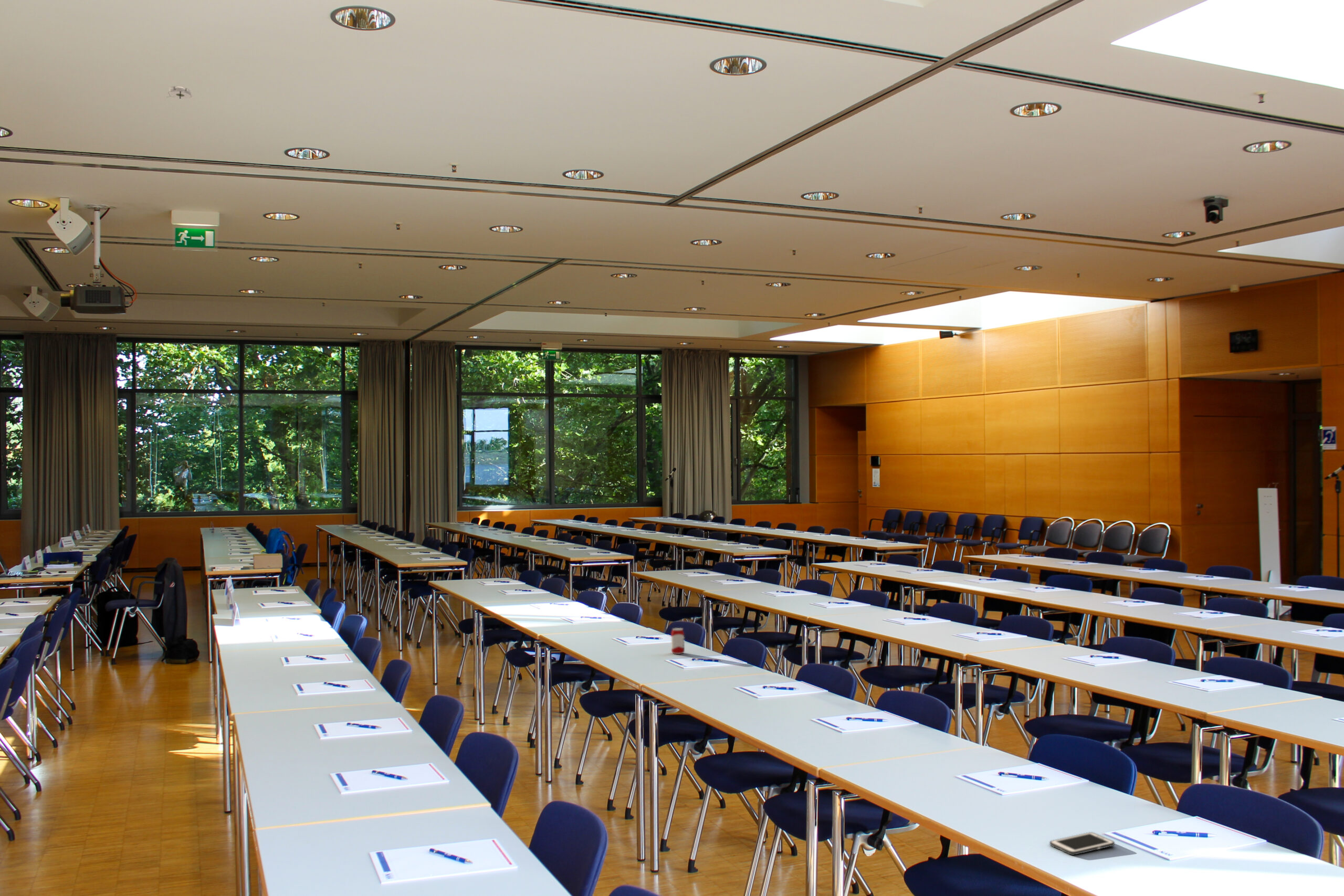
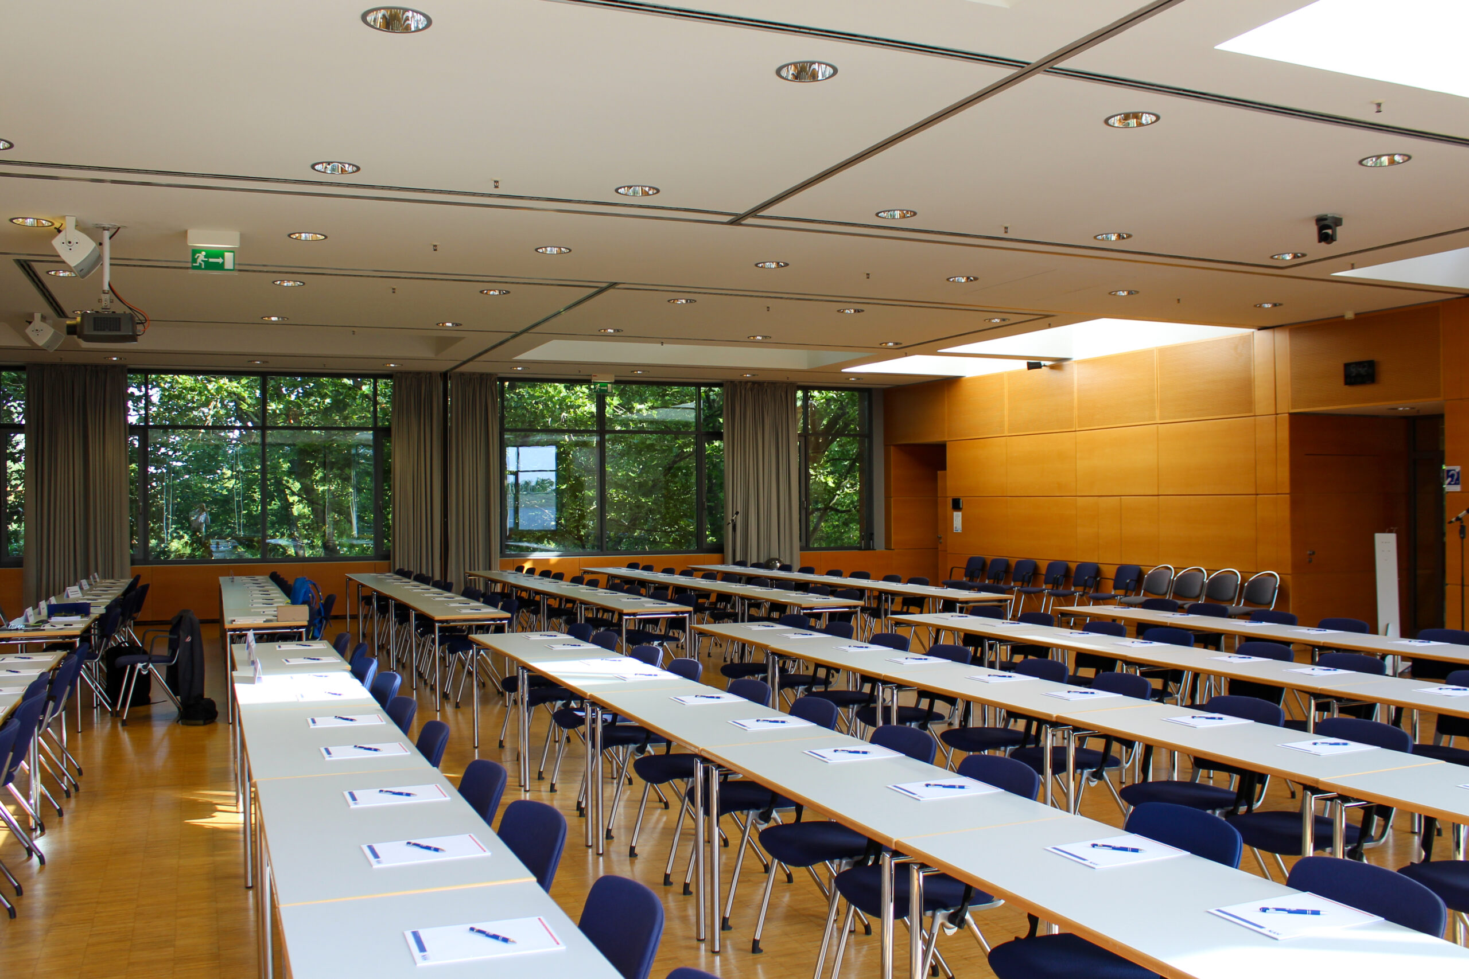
- smoke detector [166,85,194,99]
- cell phone [1049,831,1115,856]
- beverage can [671,627,685,655]
